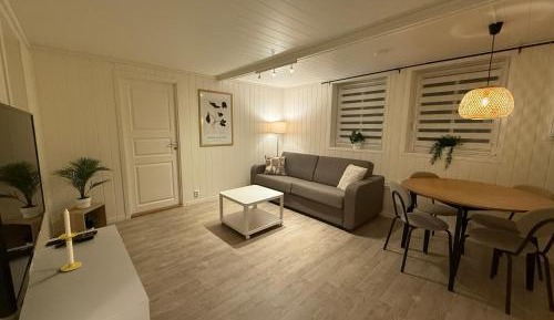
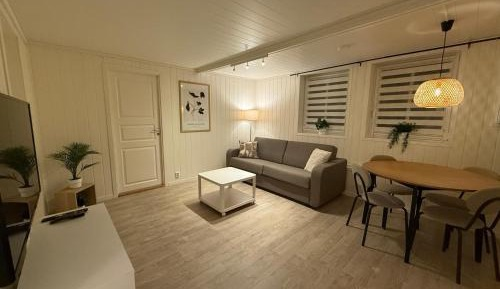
- candle [58,207,83,272]
